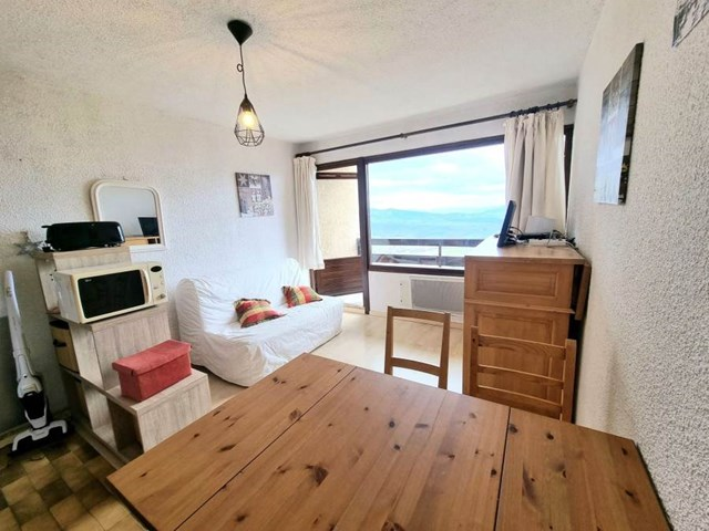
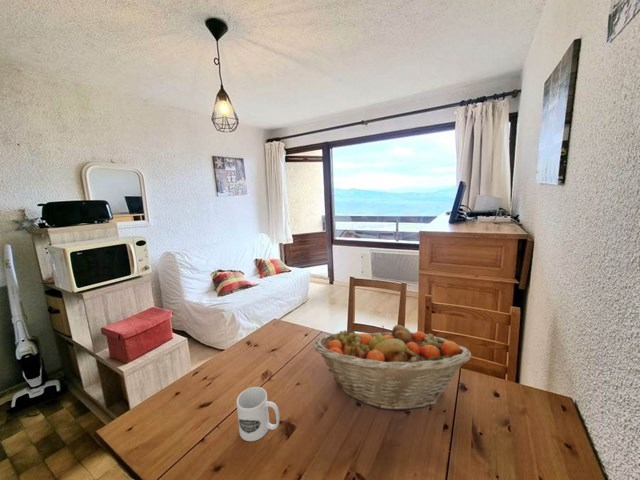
+ mug [236,386,281,442]
+ fruit basket [313,324,472,412]
